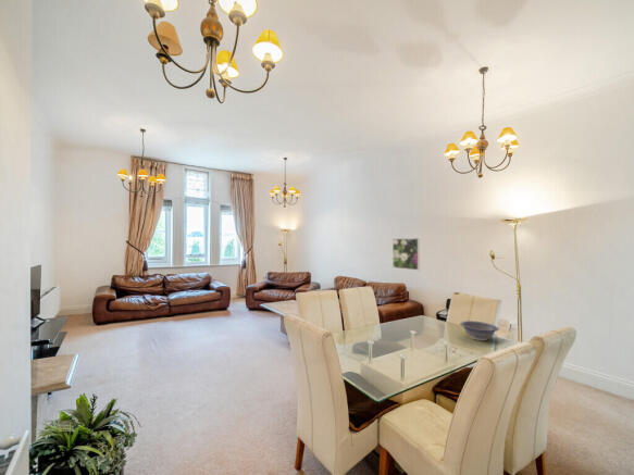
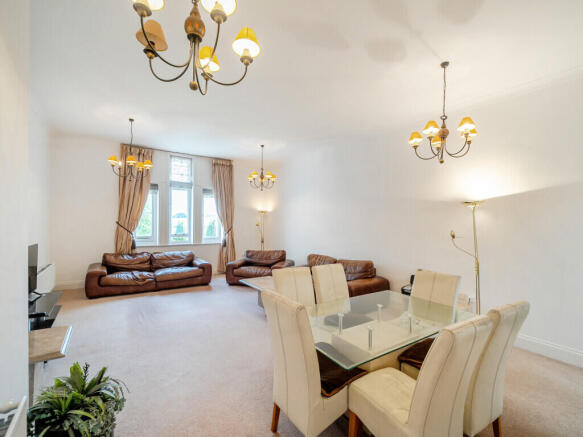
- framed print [391,237,420,271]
- decorative bowl [459,320,500,341]
